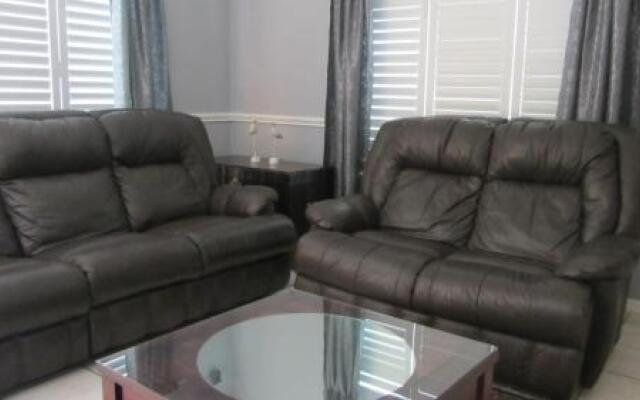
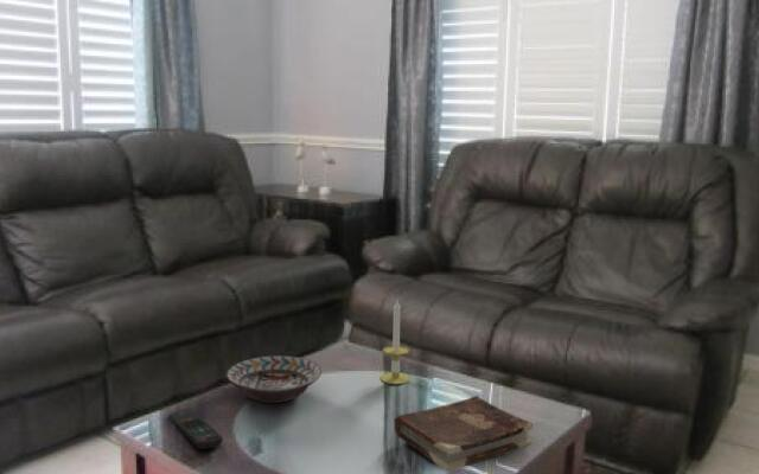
+ decorative bowl [225,354,323,404]
+ candle [380,299,412,385]
+ remote control [168,408,224,450]
+ book [394,395,535,474]
